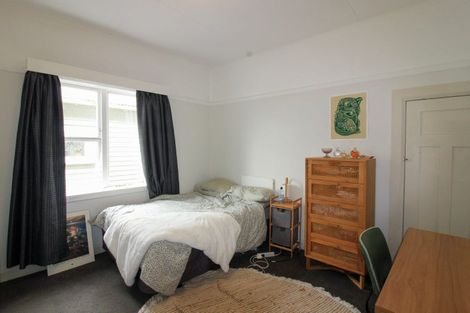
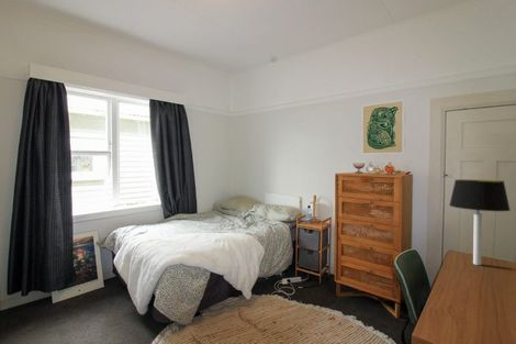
+ table lamp [448,179,512,266]
